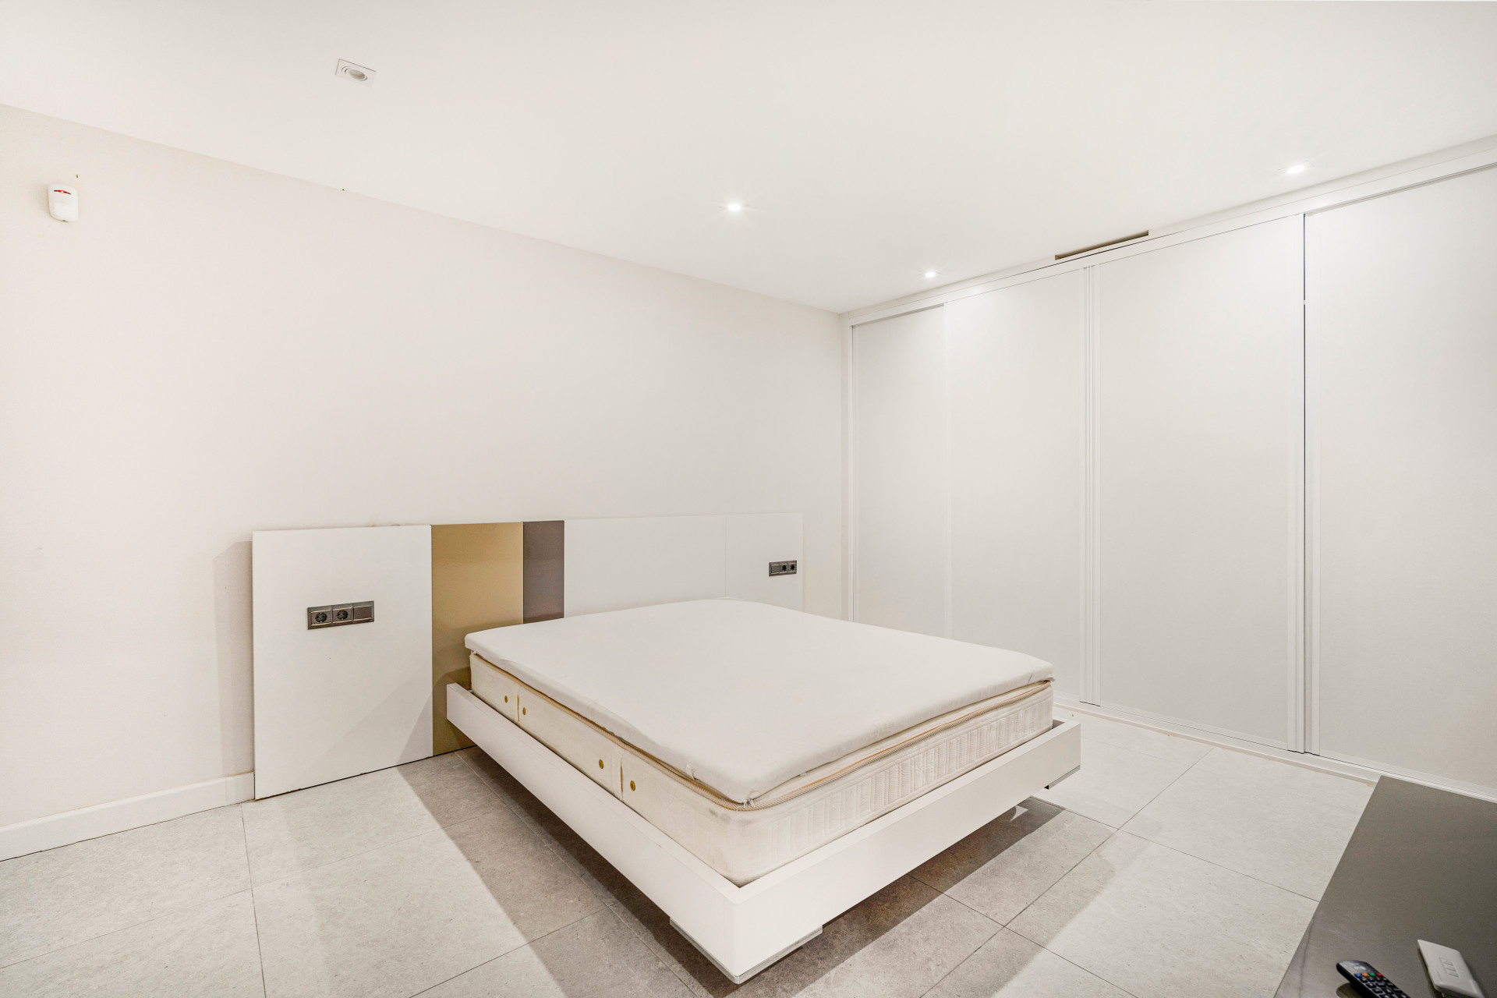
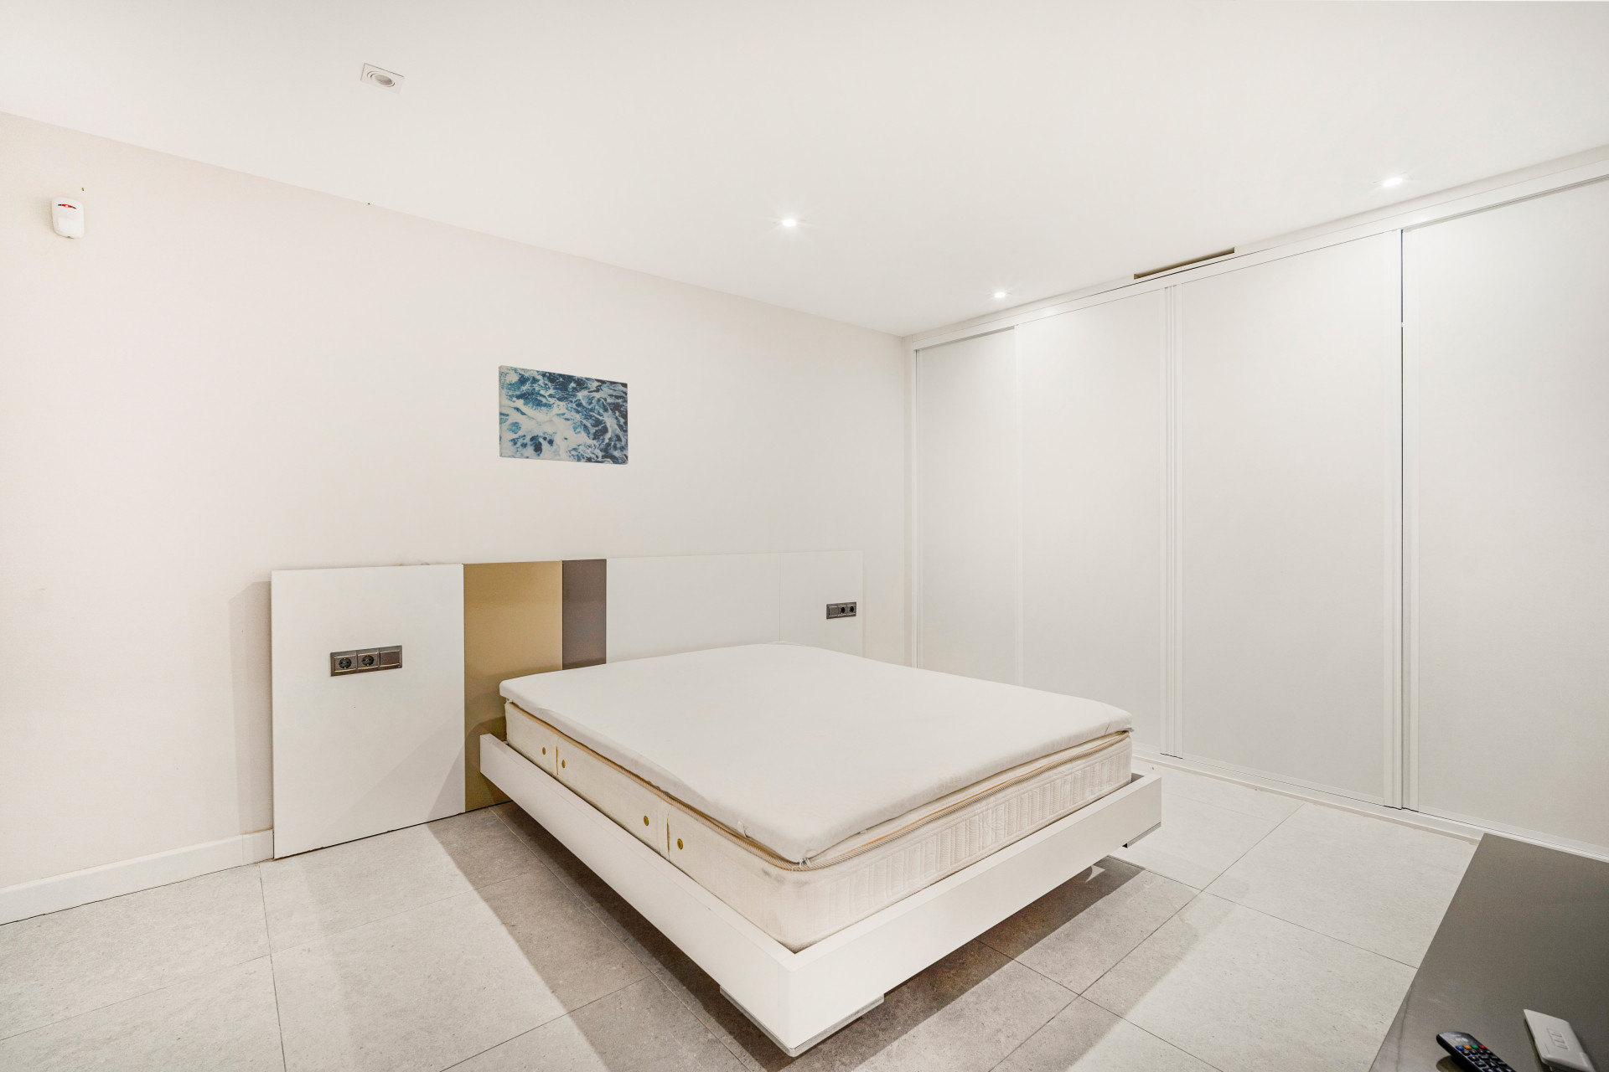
+ wall art [498,364,629,465]
